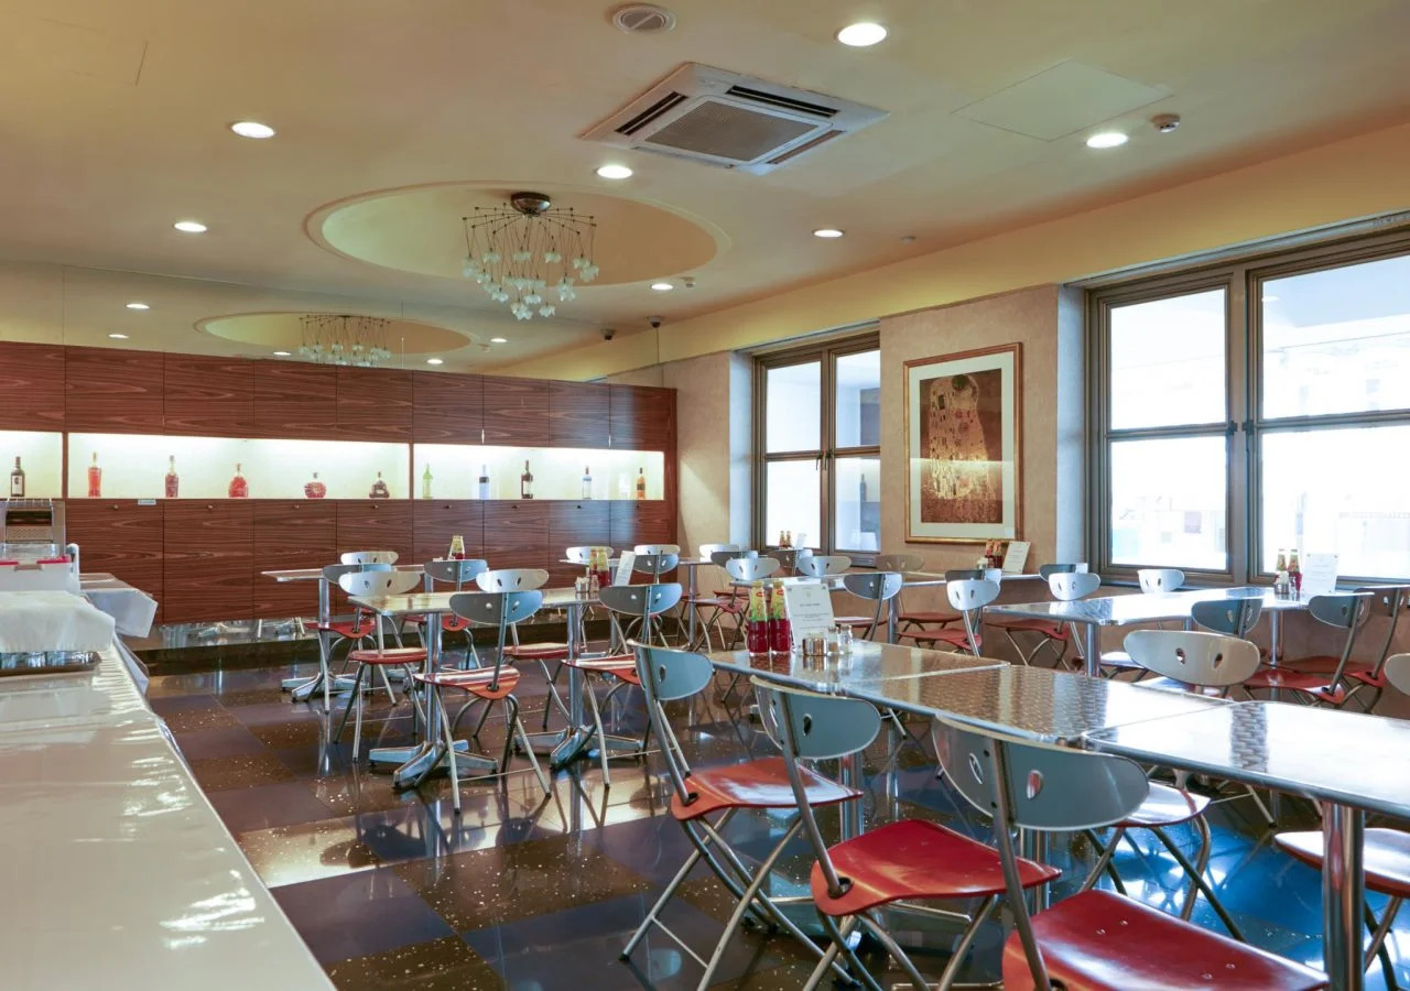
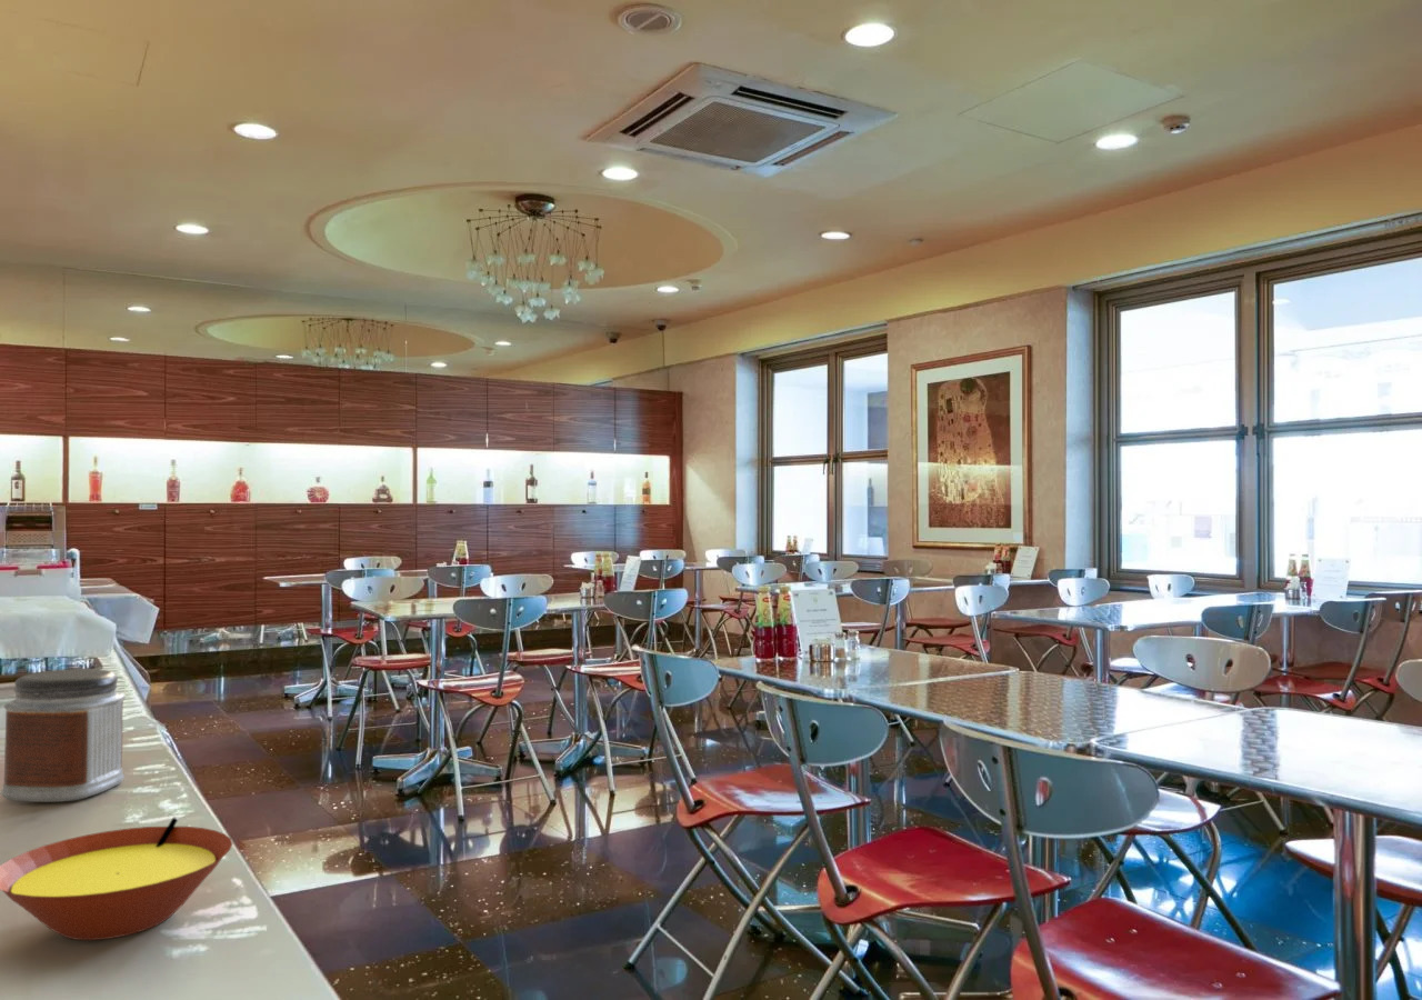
+ jar [0,668,127,803]
+ soup bowl [0,816,233,941]
